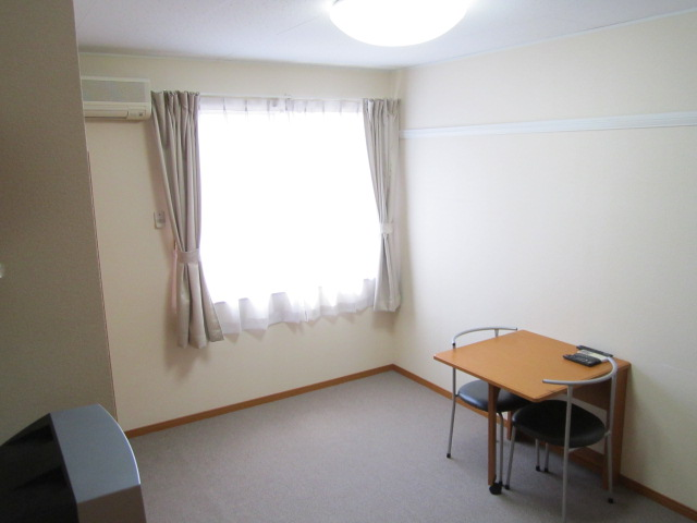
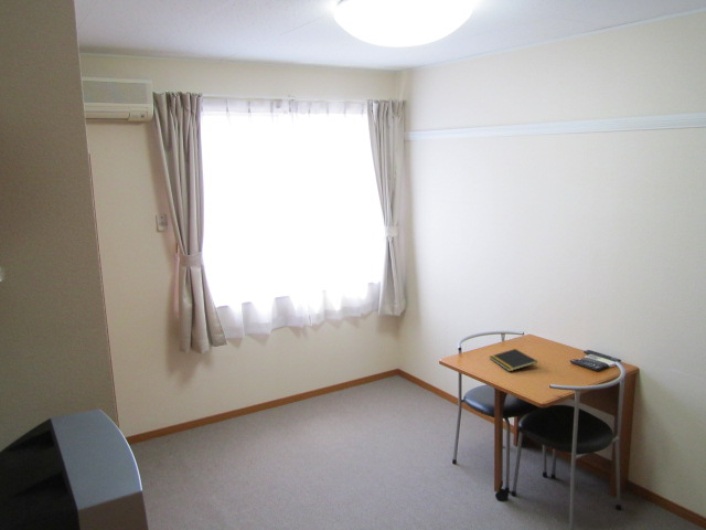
+ notepad [489,348,538,372]
